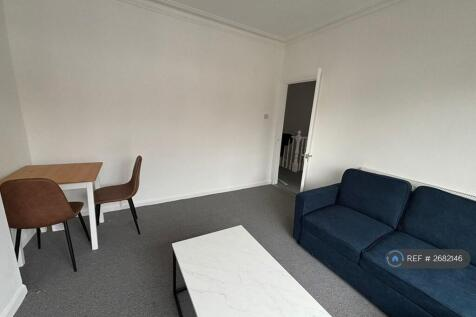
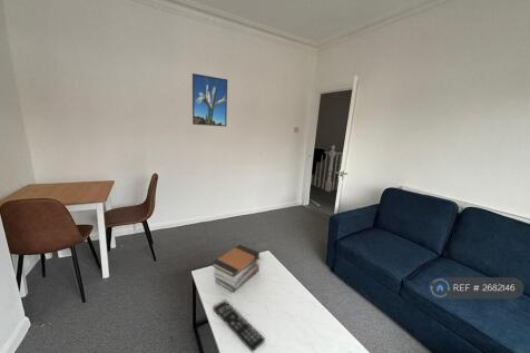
+ remote control [212,300,266,353]
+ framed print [192,72,228,128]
+ book stack [212,244,261,294]
